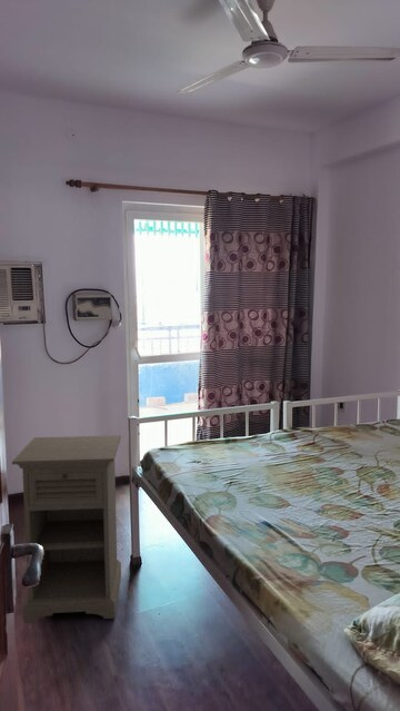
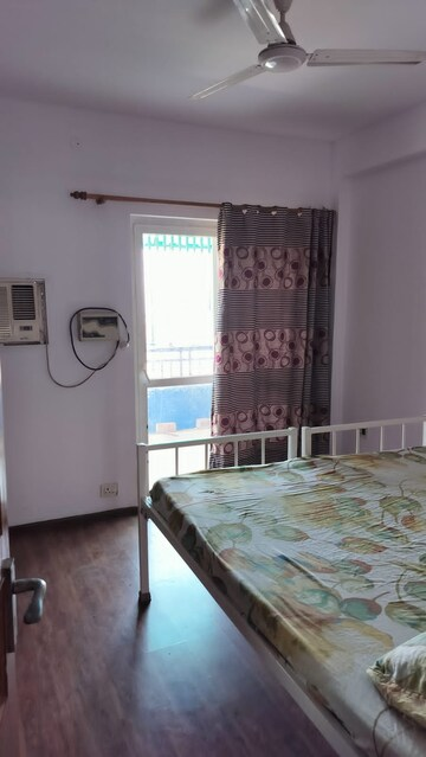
- nightstand [11,434,122,624]
